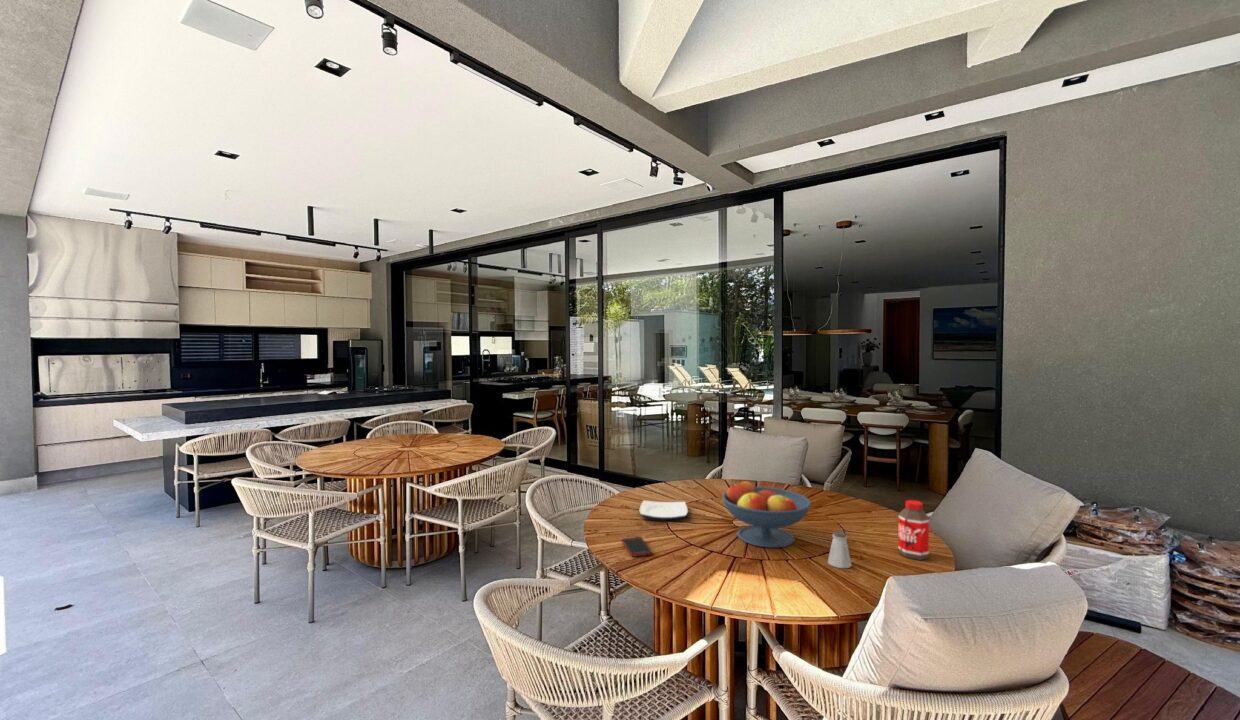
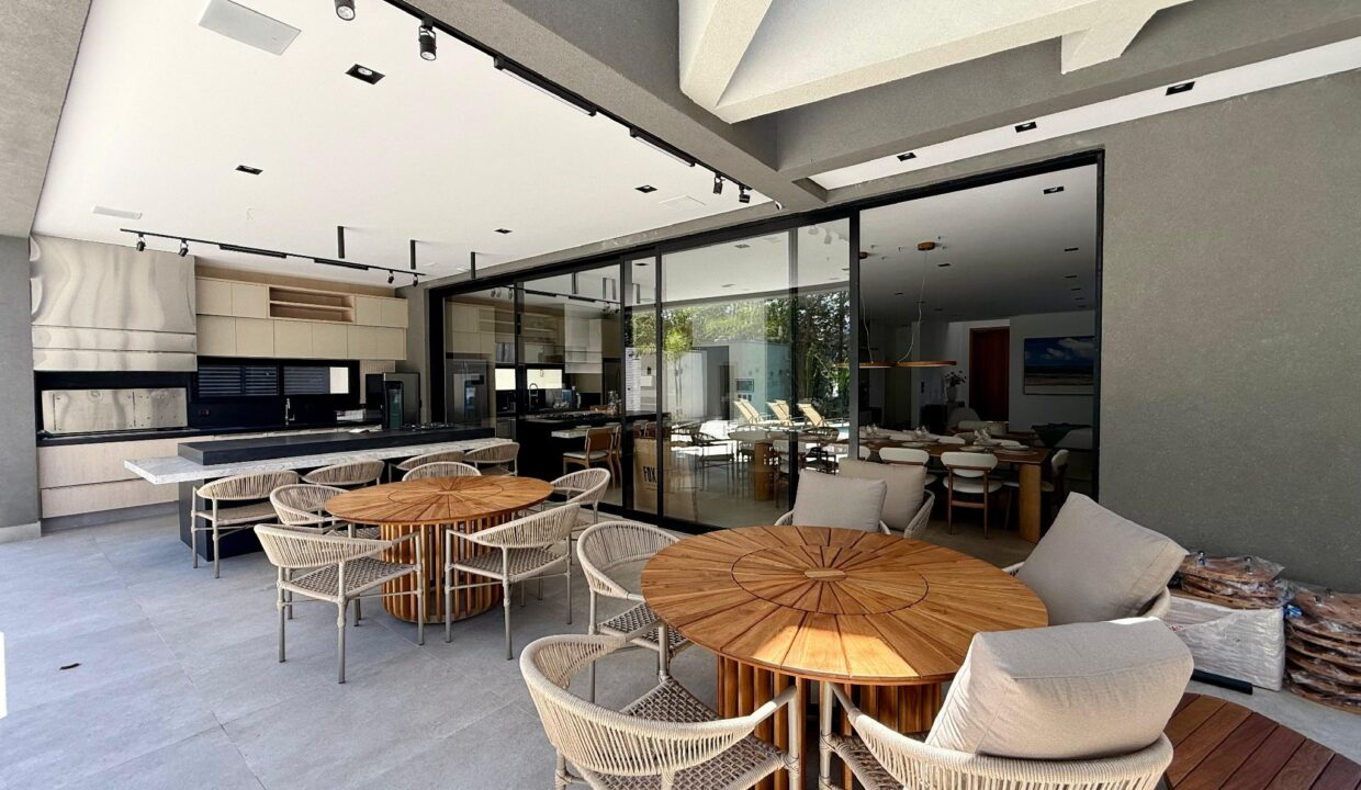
- cell phone [621,536,653,557]
- saltshaker [827,531,852,569]
- plate [638,500,689,521]
- fruit bowl [721,479,812,549]
- bottle [897,499,930,561]
